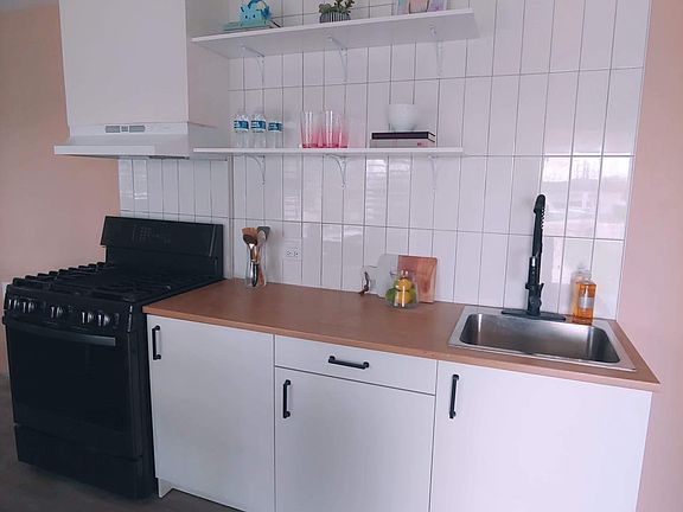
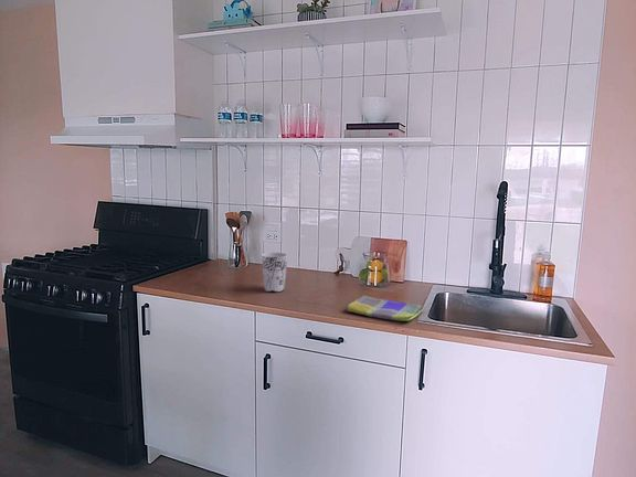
+ dish towel [344,295,424,322]
+ cup [261,252,289,294]
